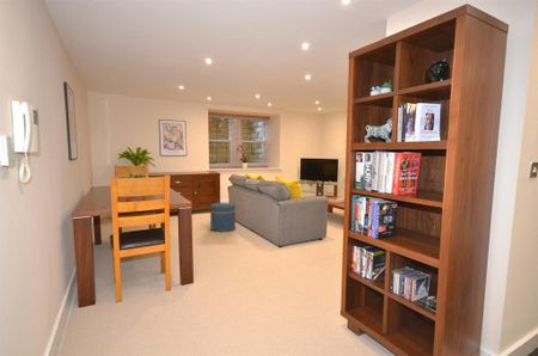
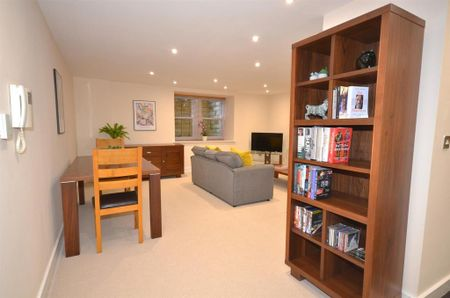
- ottoman [209,202,237,233]
